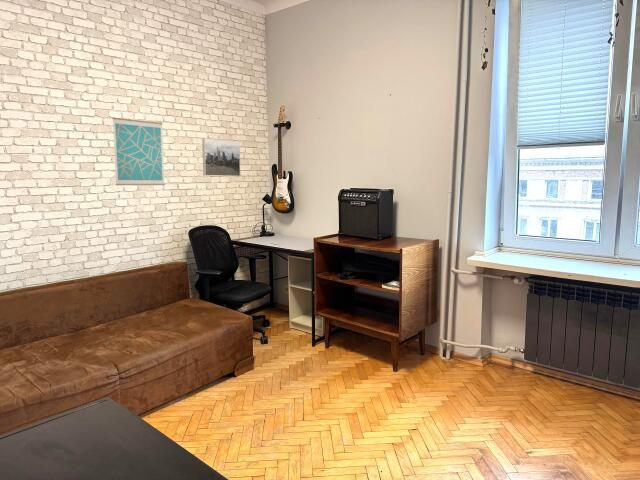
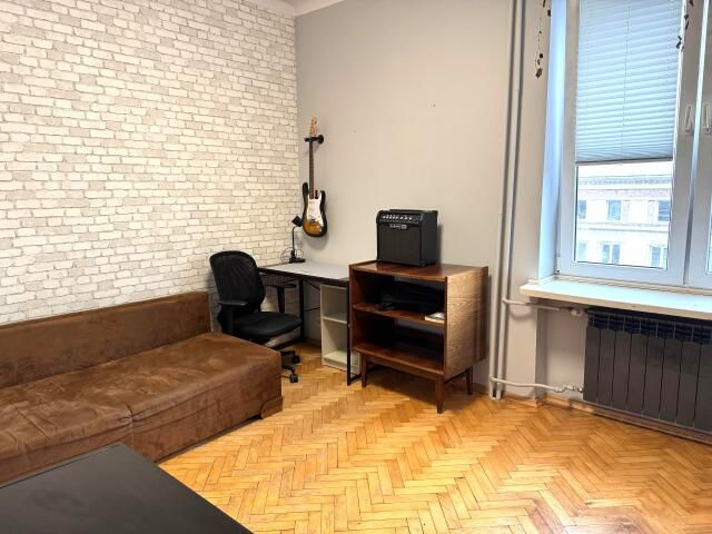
- wall art [112,117,166,186]
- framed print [201,138,241,177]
